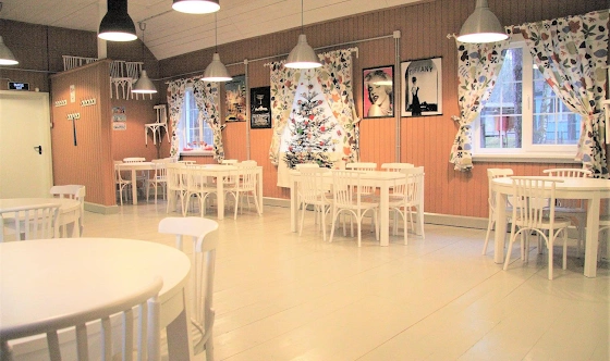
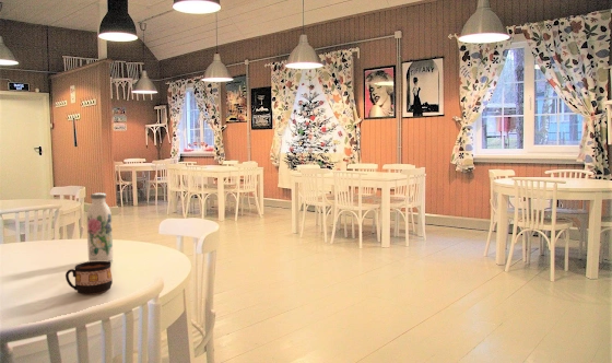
+ water bottle [86,192,114,262]
+ cup [64,261,114,295]
